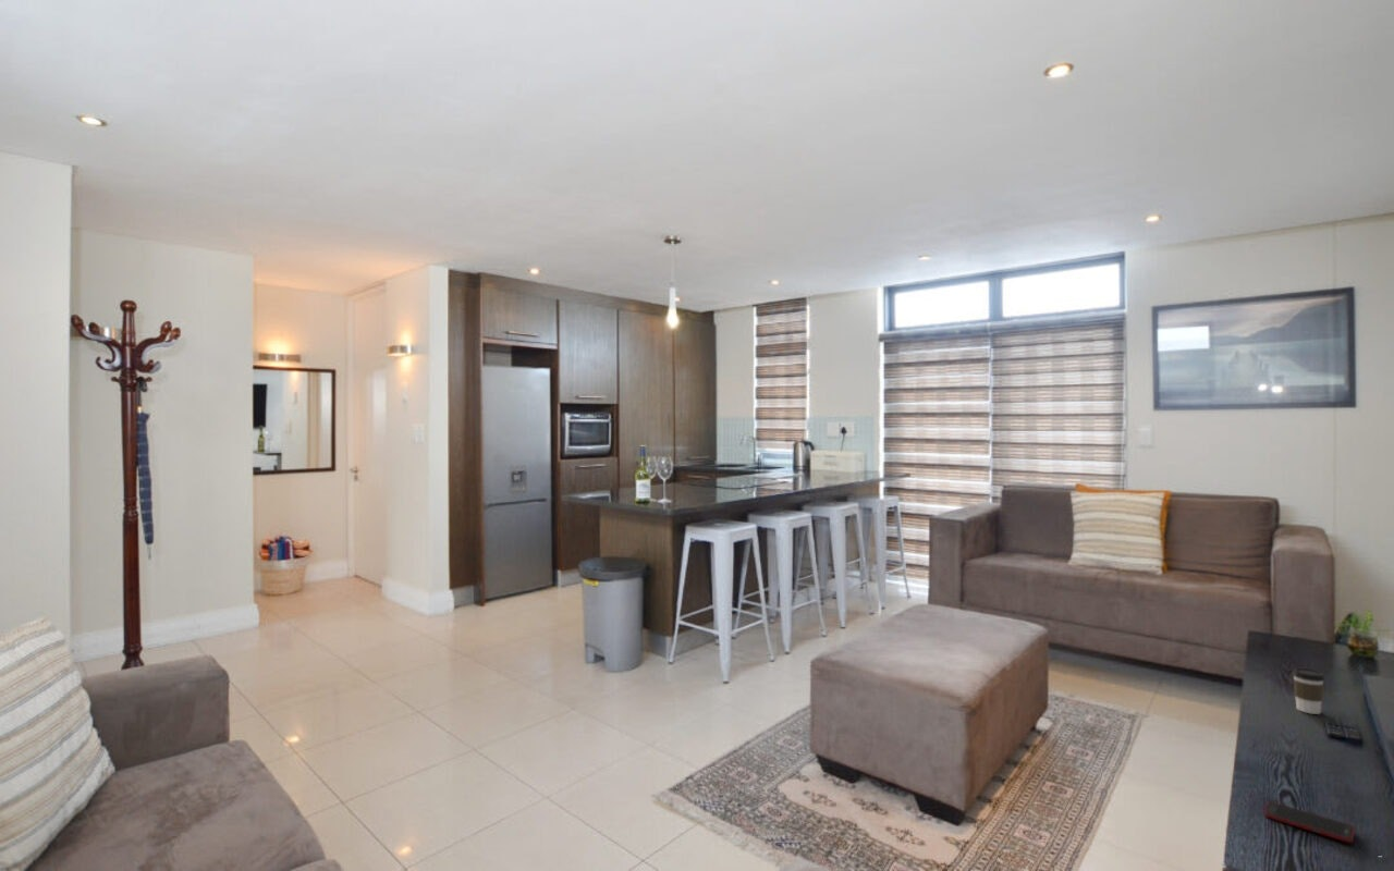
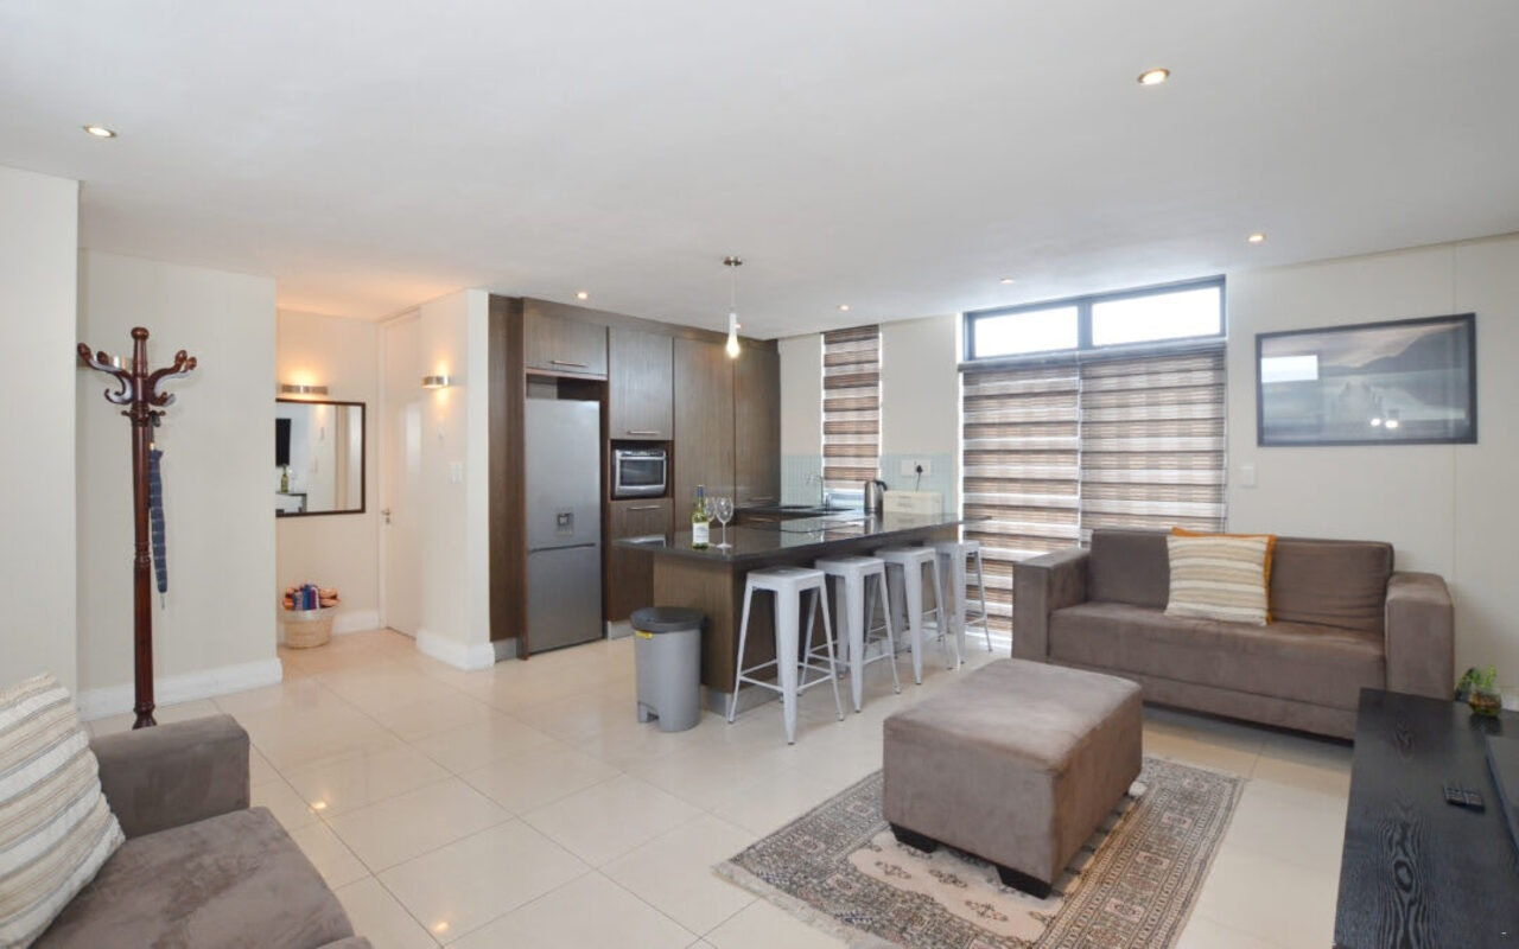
- cell phone [1263,800,1356,844]
- coffee cup [1291,666,1325,715]
